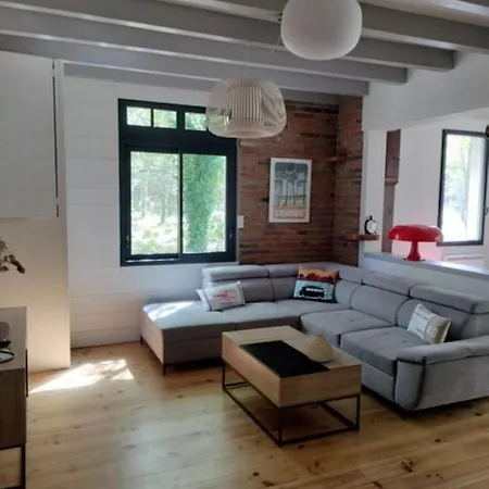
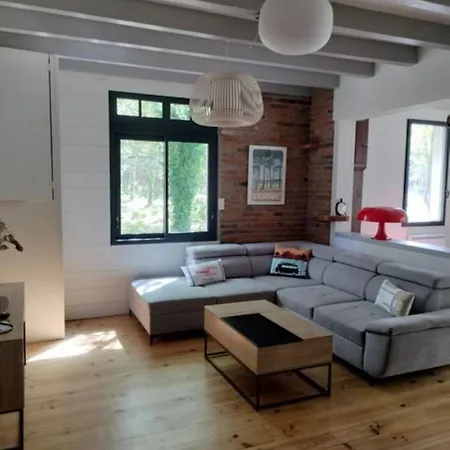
- vase [305,334,335,363]
